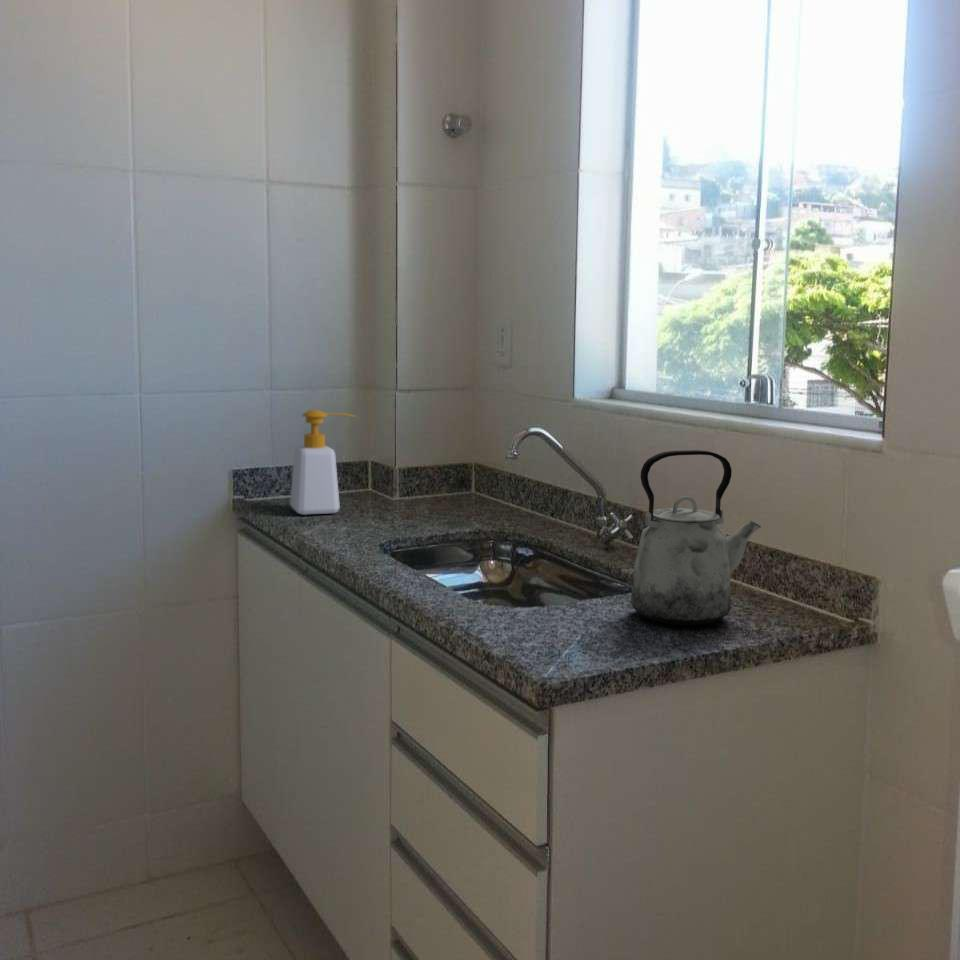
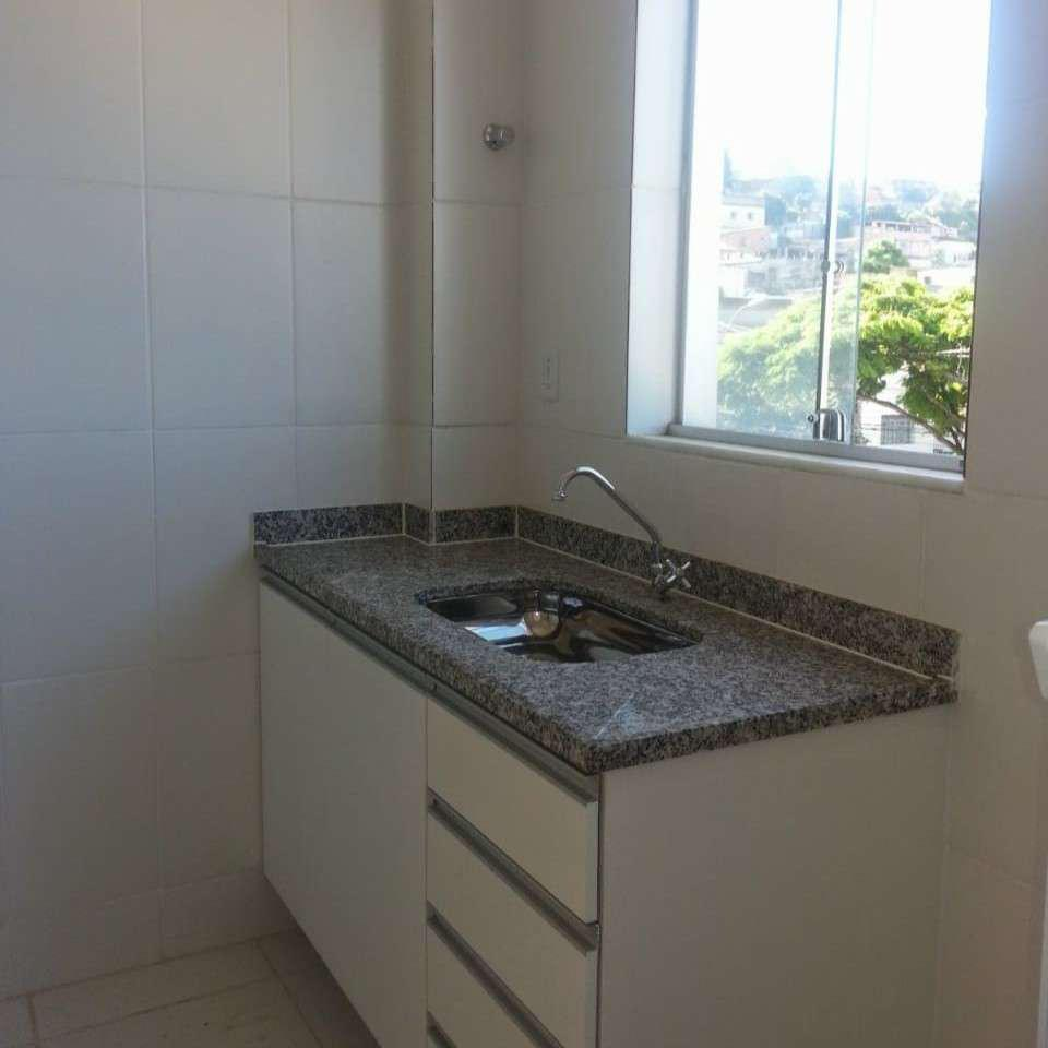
- soap bottle [289,409,357,516]
- kettle [629,449,762,626]
